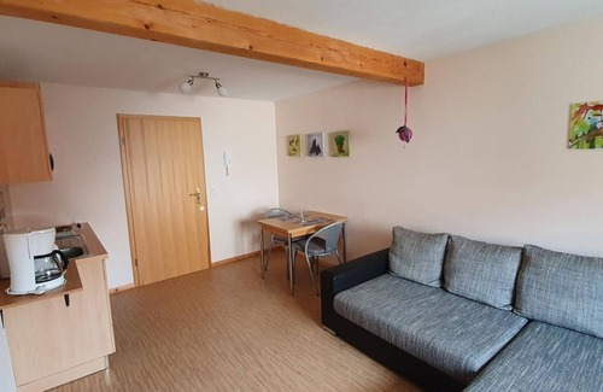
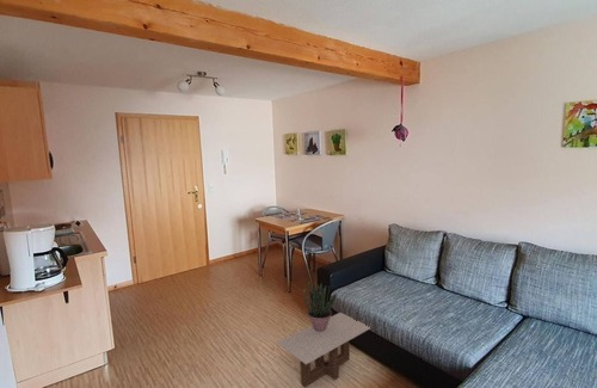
+ potted plant [303,281,338,332]
+ side table [276,312,371,388]
